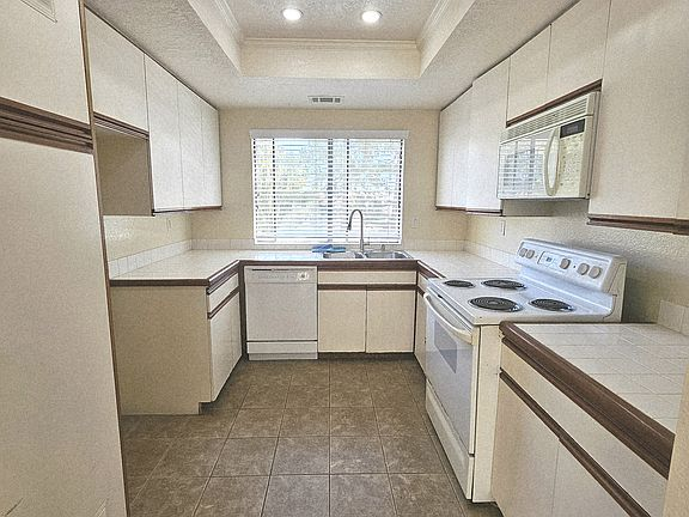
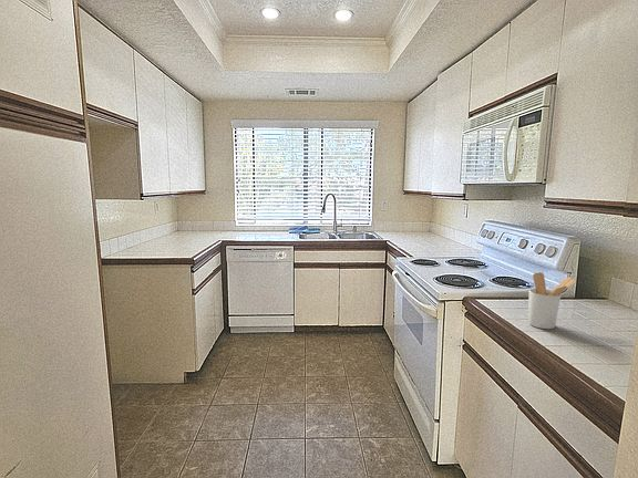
+ utensil holder [527,271,577,330]
